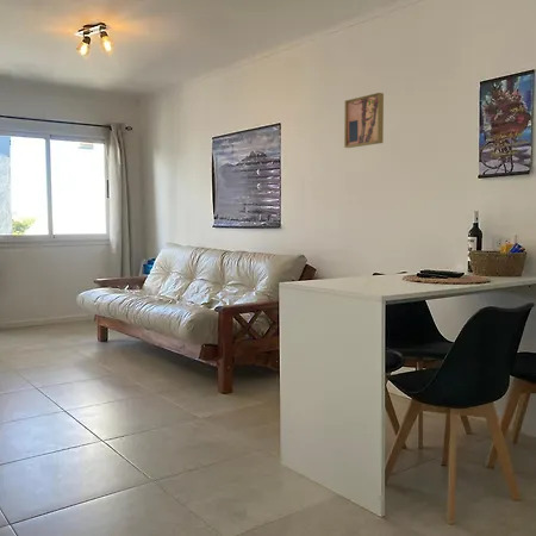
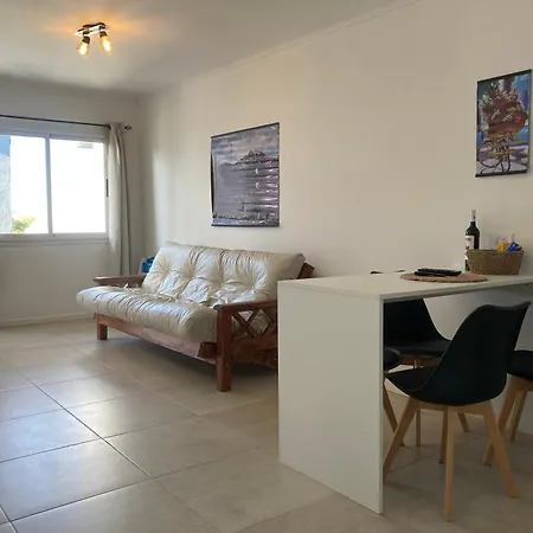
- wall art [343,92,385,149]
